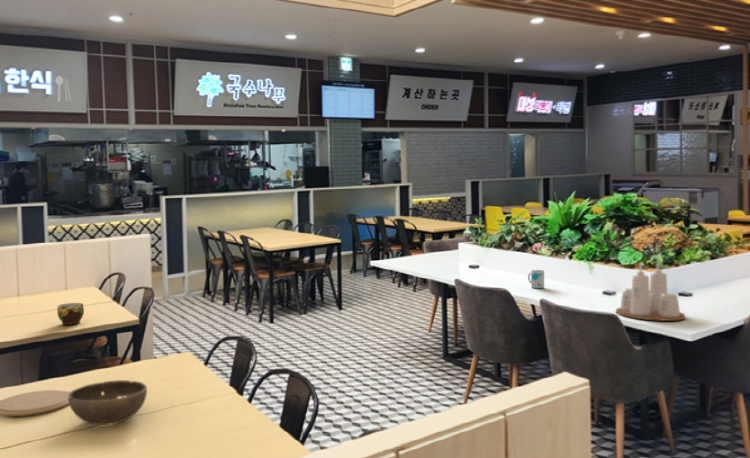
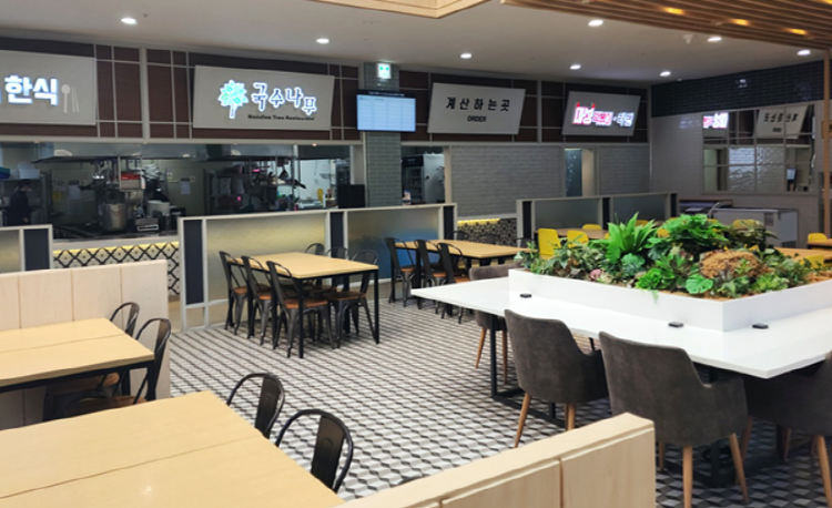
- cup [56,302,85,326]
- condiment set [615,260,686,322]
- bowl [68,379,148,426]
- mug [527,269,545,289]
- plate [0,389,71,417]
